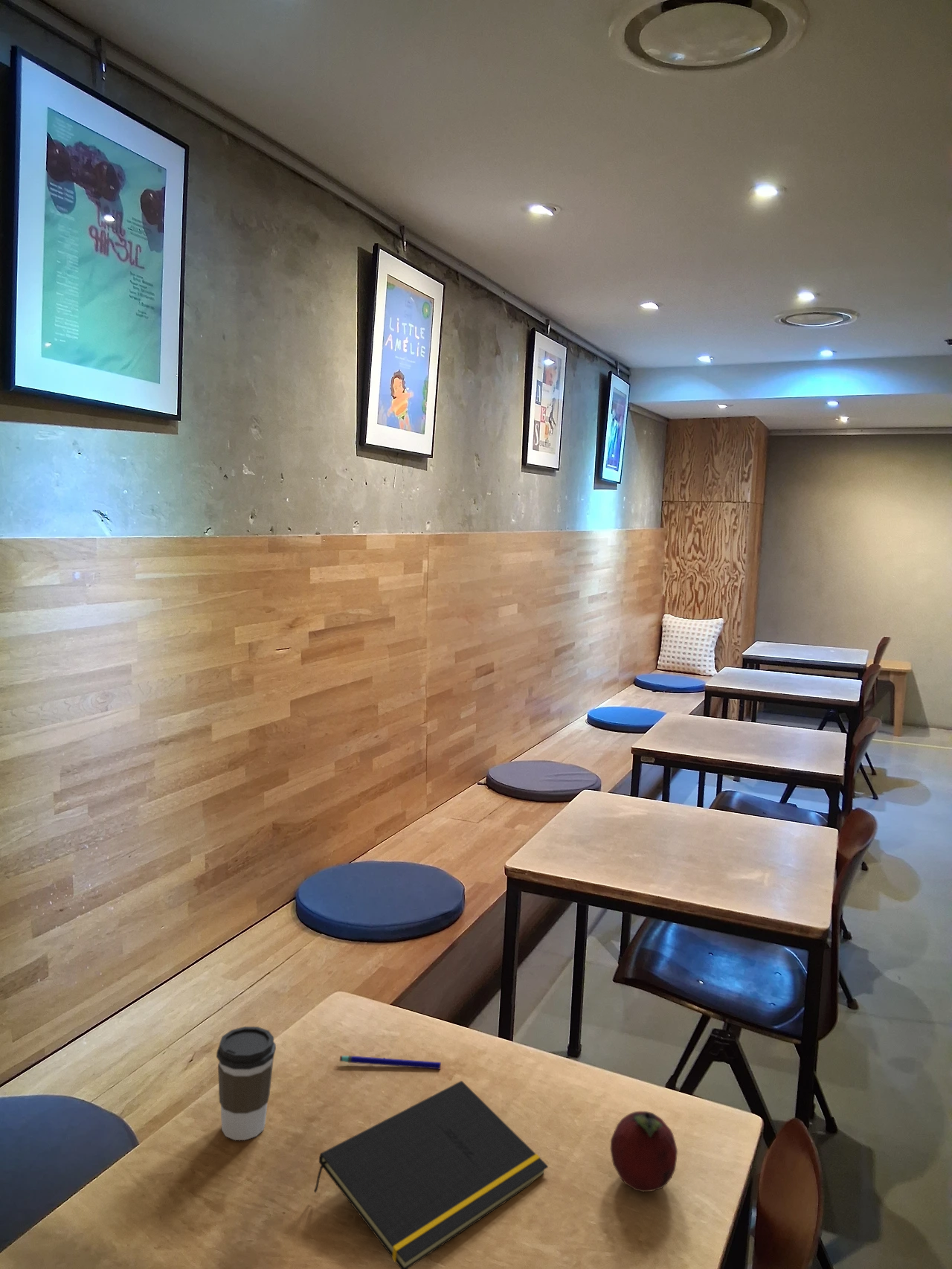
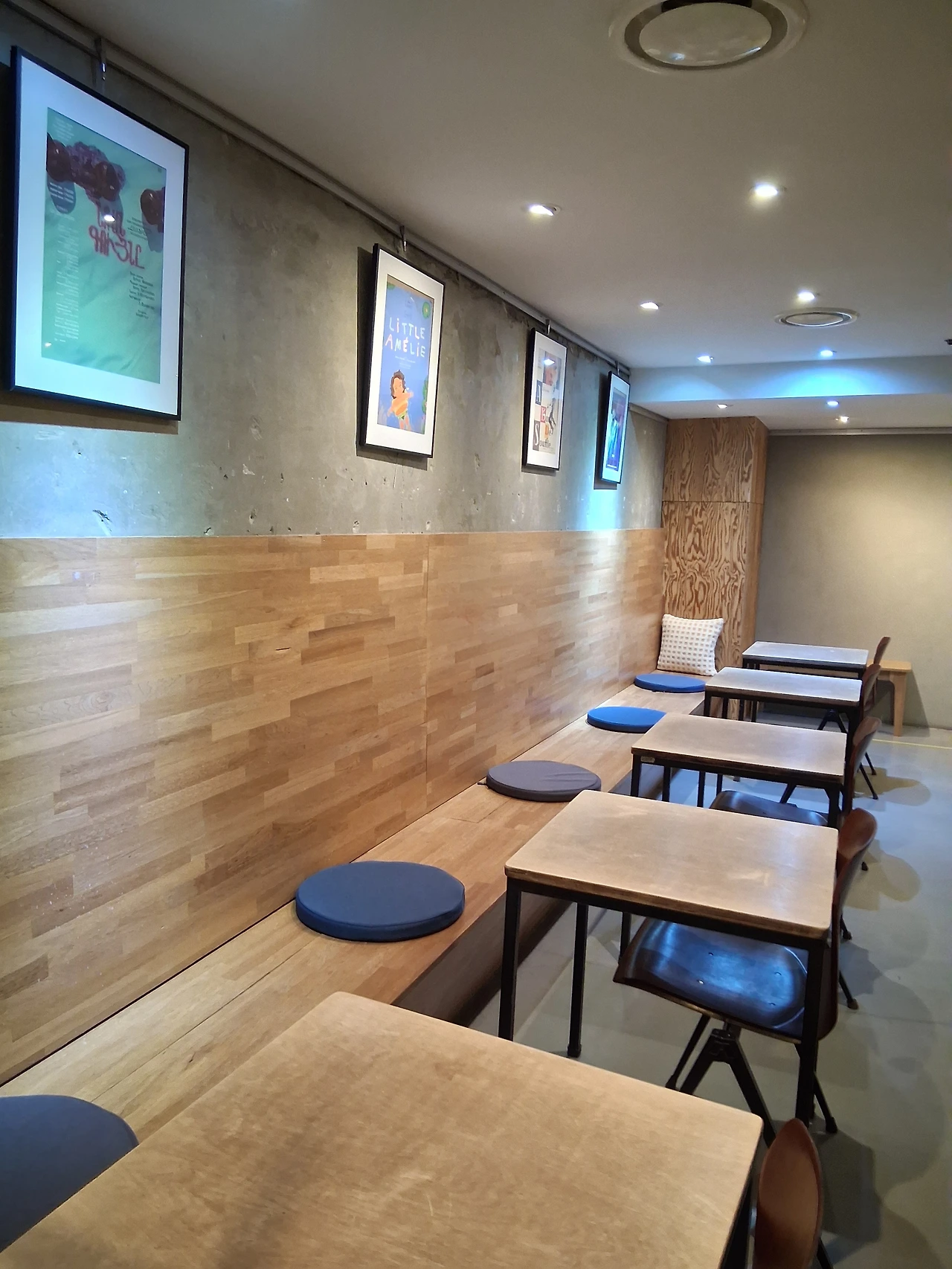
- pen [339,1055,442,1070]
- fruit [610,1111,678,1192]
- notepad [313,1080,549,1269]
- coffee cup [216,1026,277,1141]
